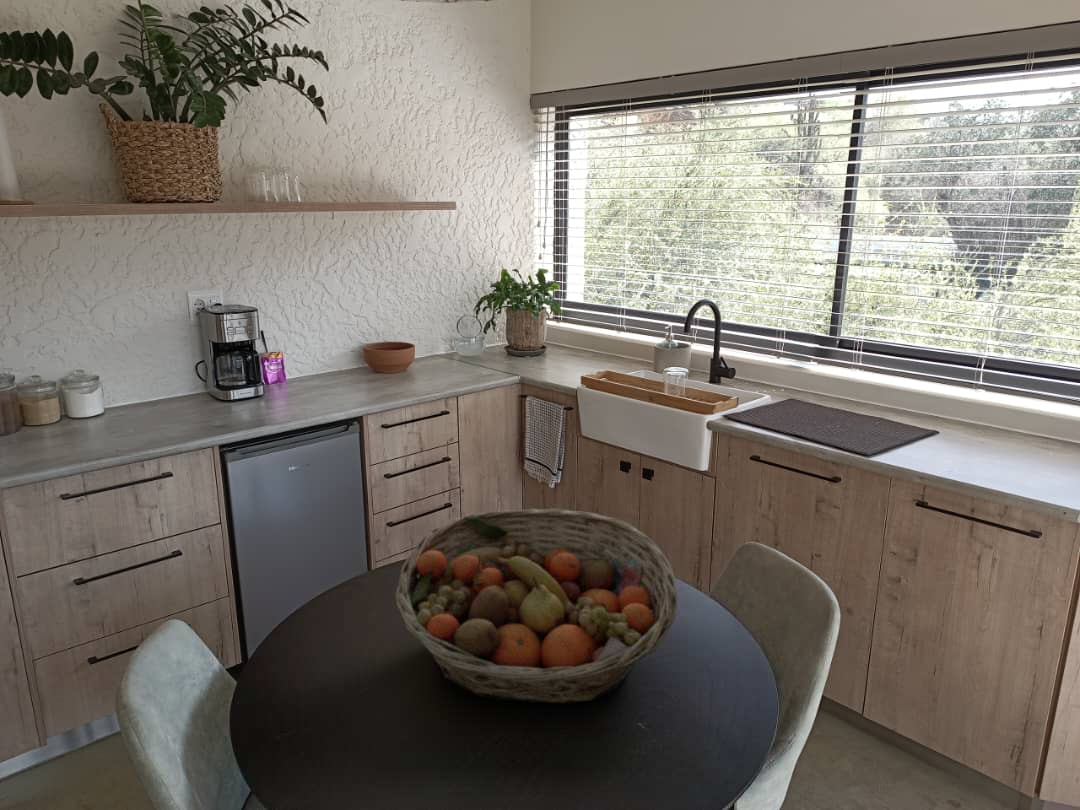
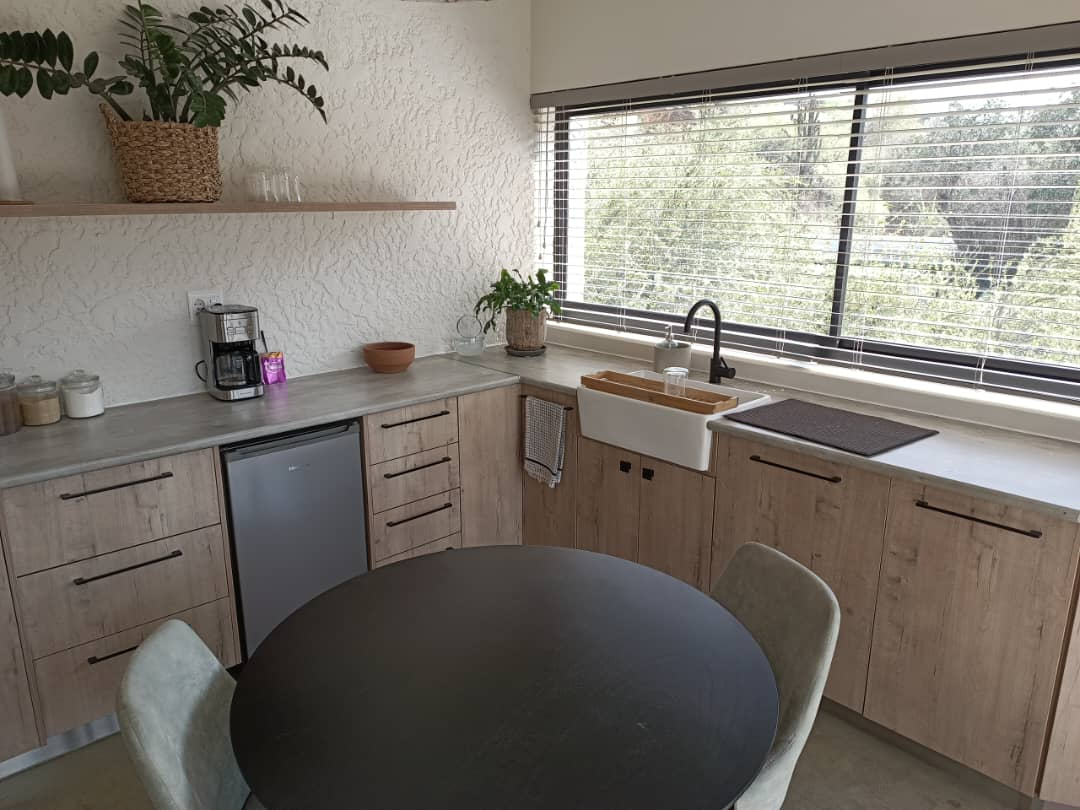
- fruit basket [394,507,679,705]
